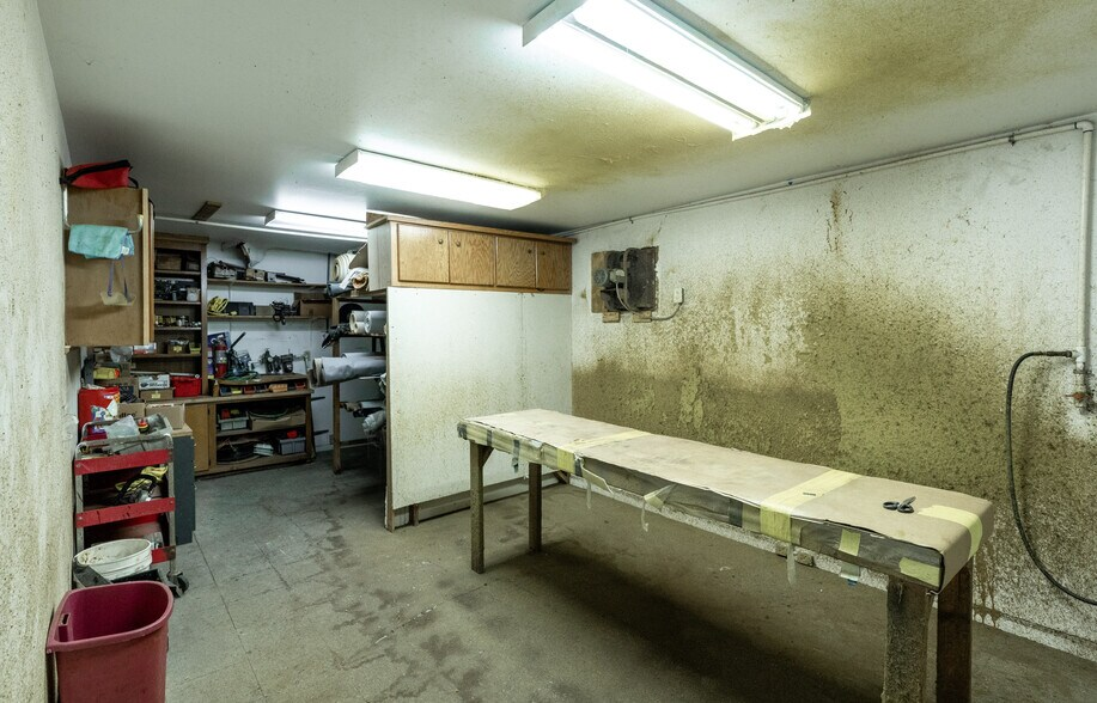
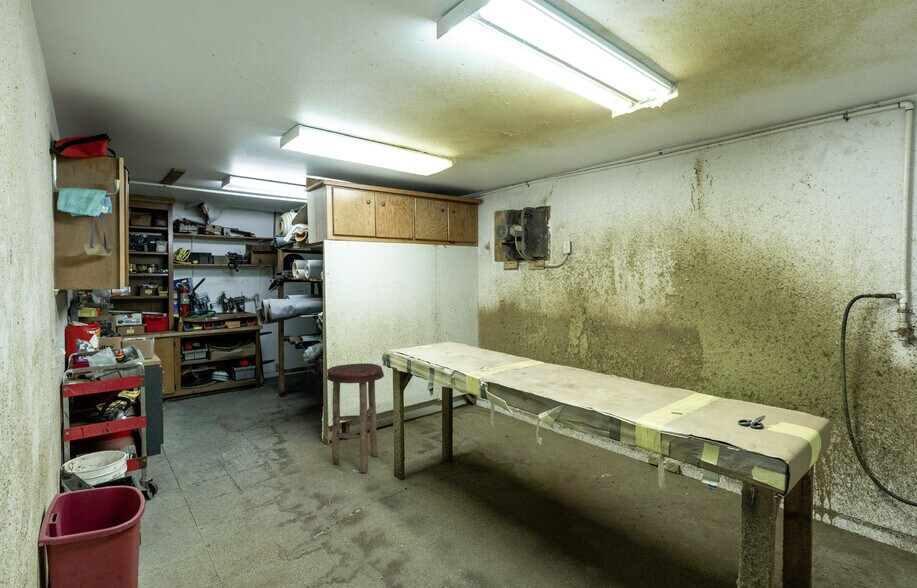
+ stool [326,362,385,473]
